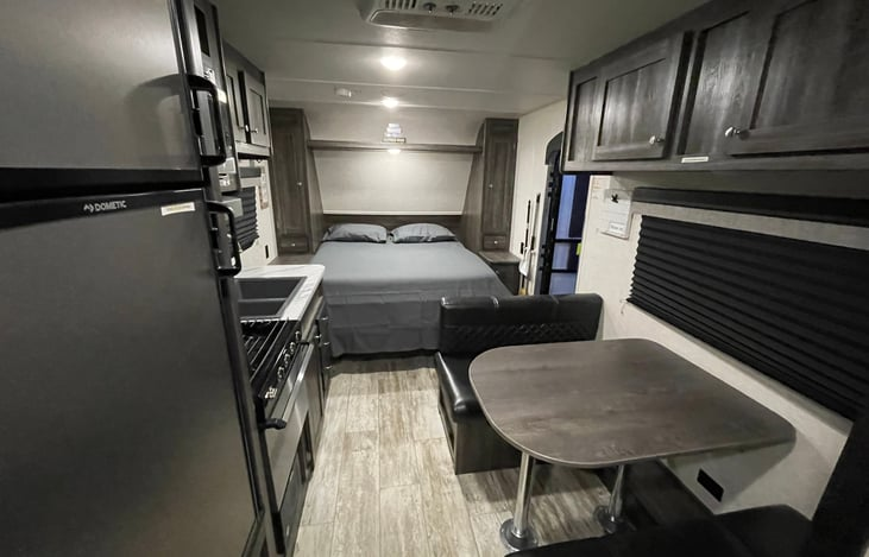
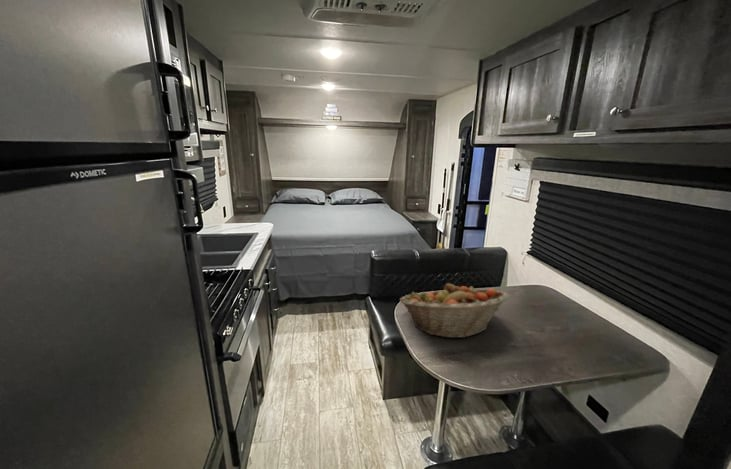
+ fruit basket [399,282,510,339]
